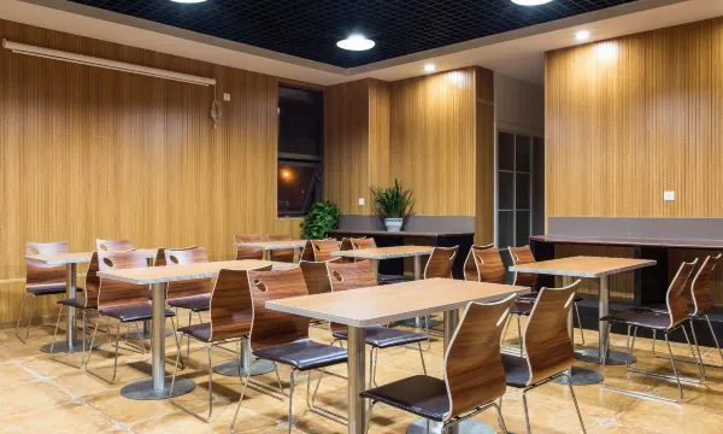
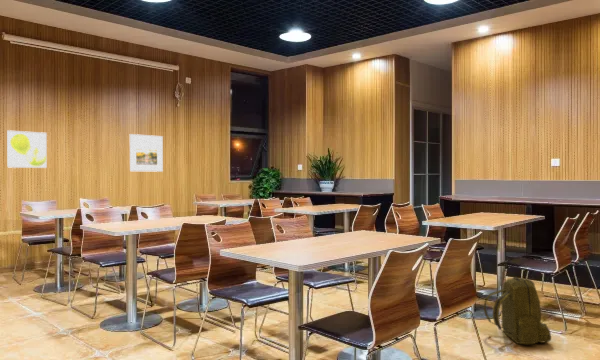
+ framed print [129,133,164,173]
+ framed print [6,129,48,169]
+ backpack [483,276,552,345]
